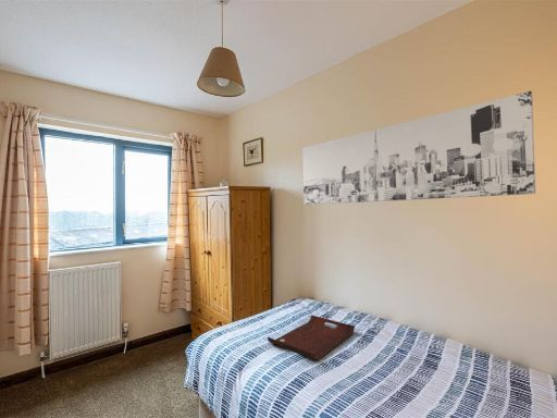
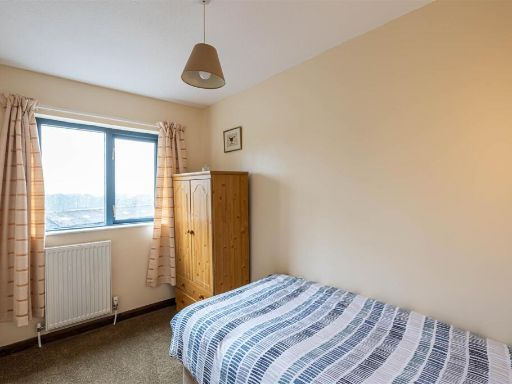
- wall art [301,90,536,206]
- serving tray [267,315,356,361]
